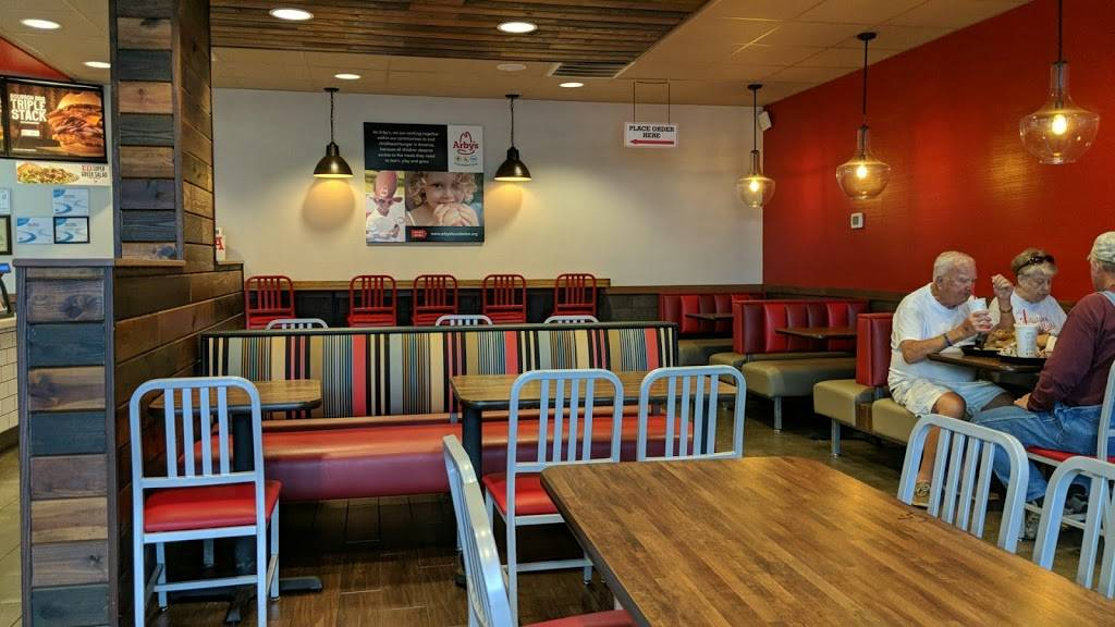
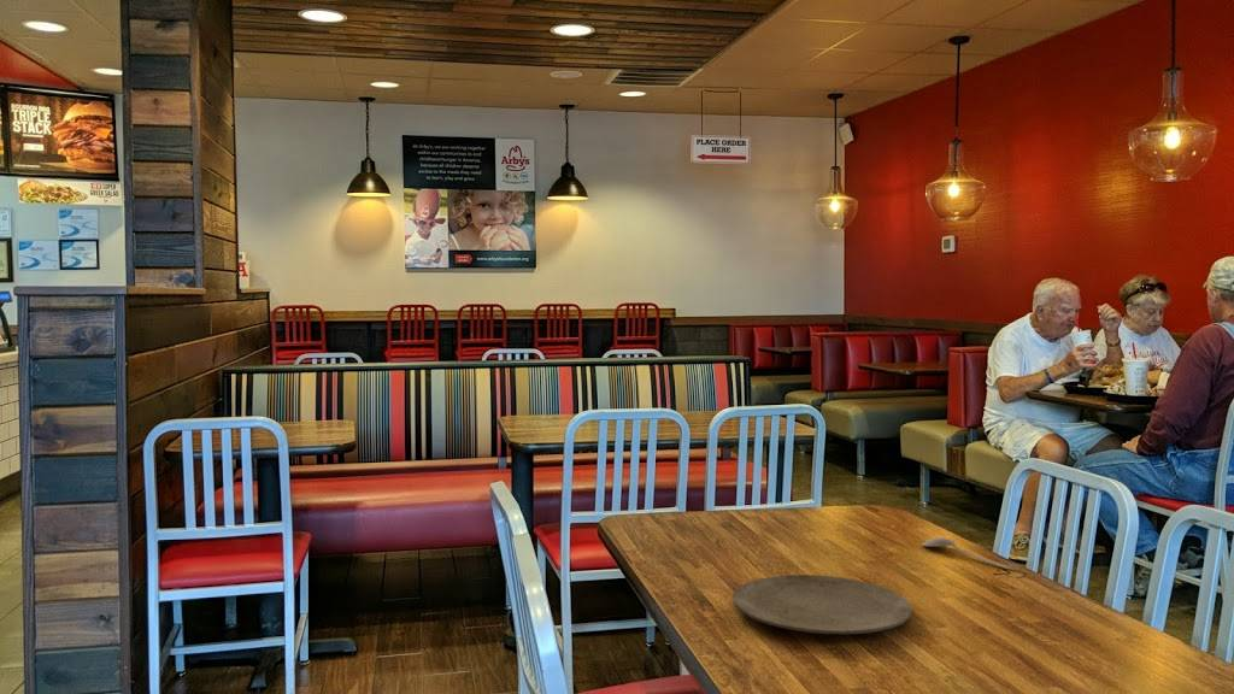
+ plate [731,574,912,635]
+ spoon [921,536,1013,570]
